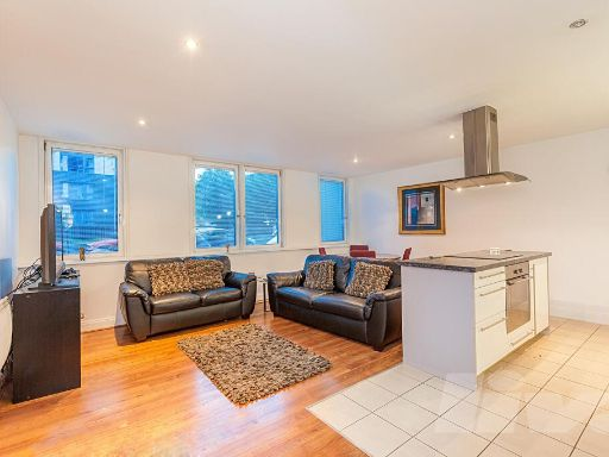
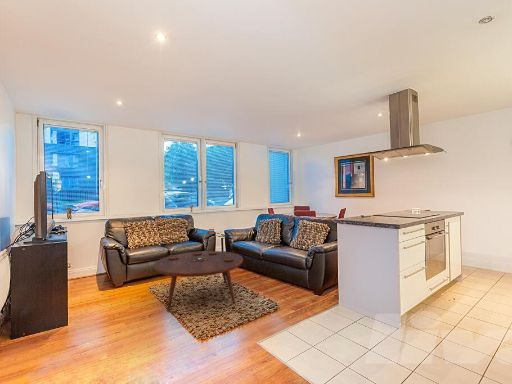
+ coffee table [153,250,244,313]
